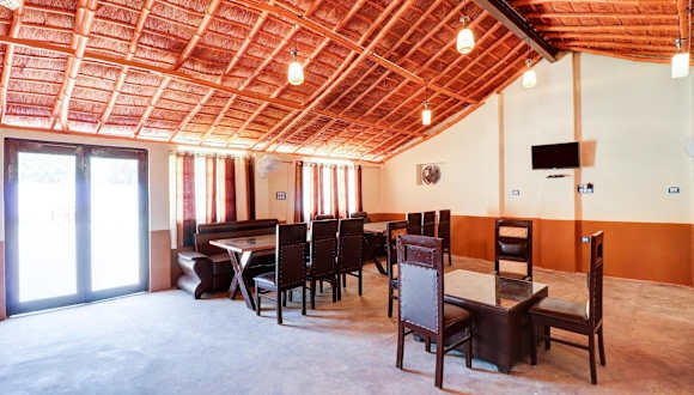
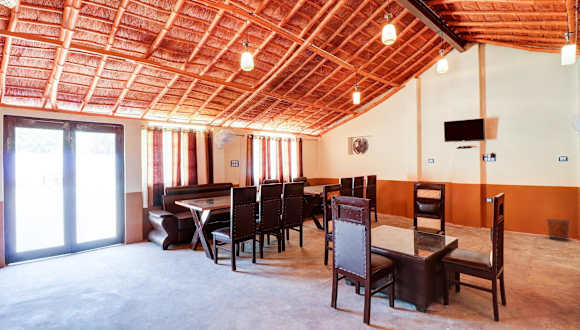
+ waste bin [545,218,571,242]
